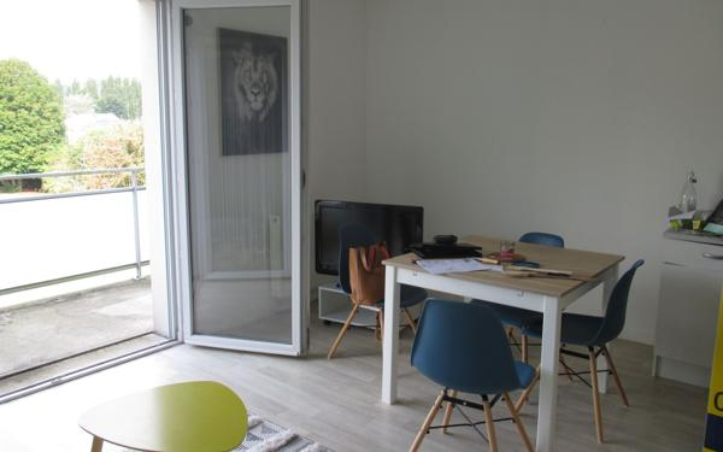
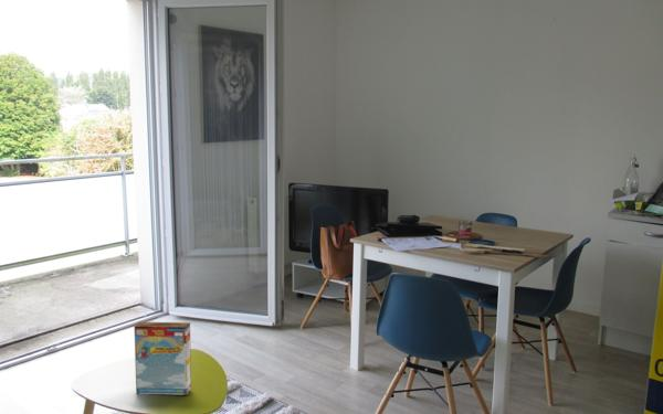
+ cereal box [134,320,192,396]
